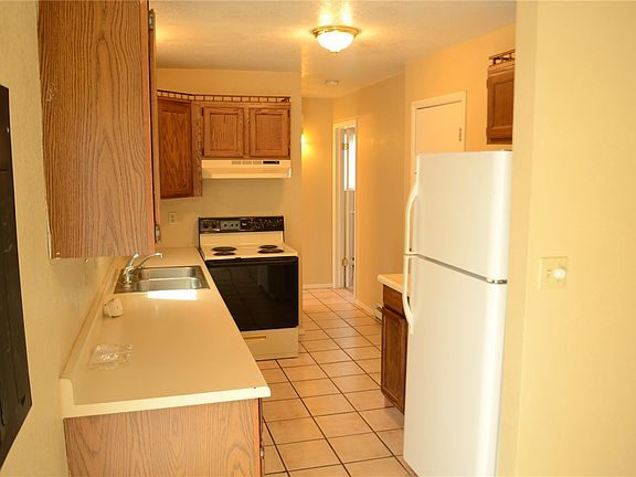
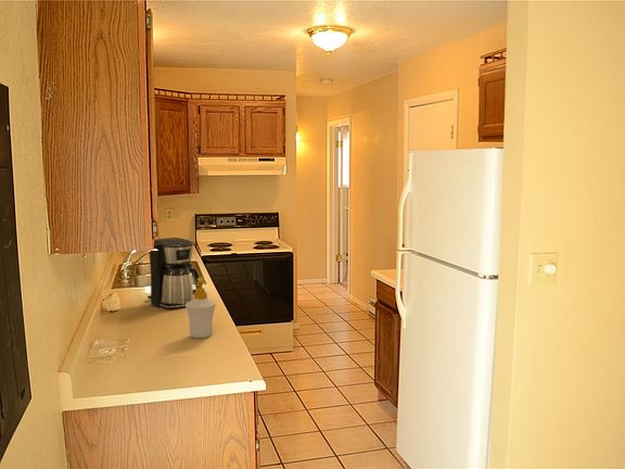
+ coffee maker [146,237,201,310]
+ soap bottle [186,277,217,340]
